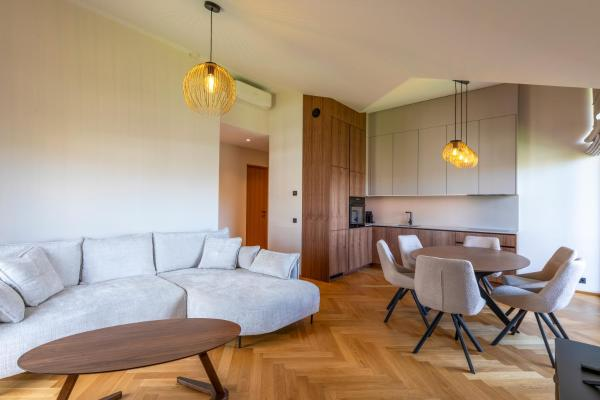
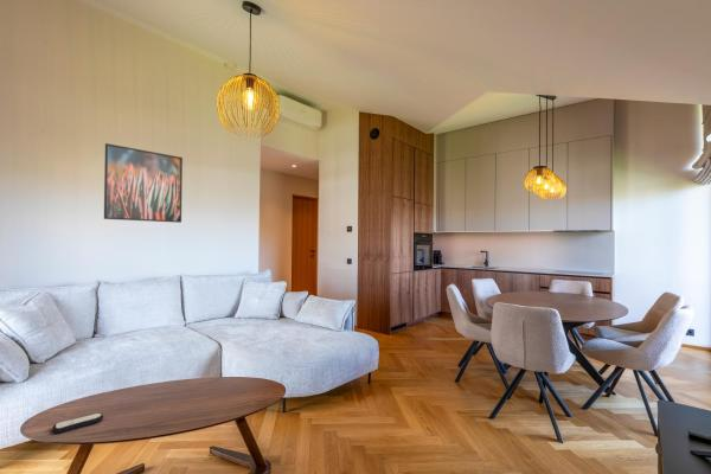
+ remote control [51,412,104,435]
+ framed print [103,142,184,224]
